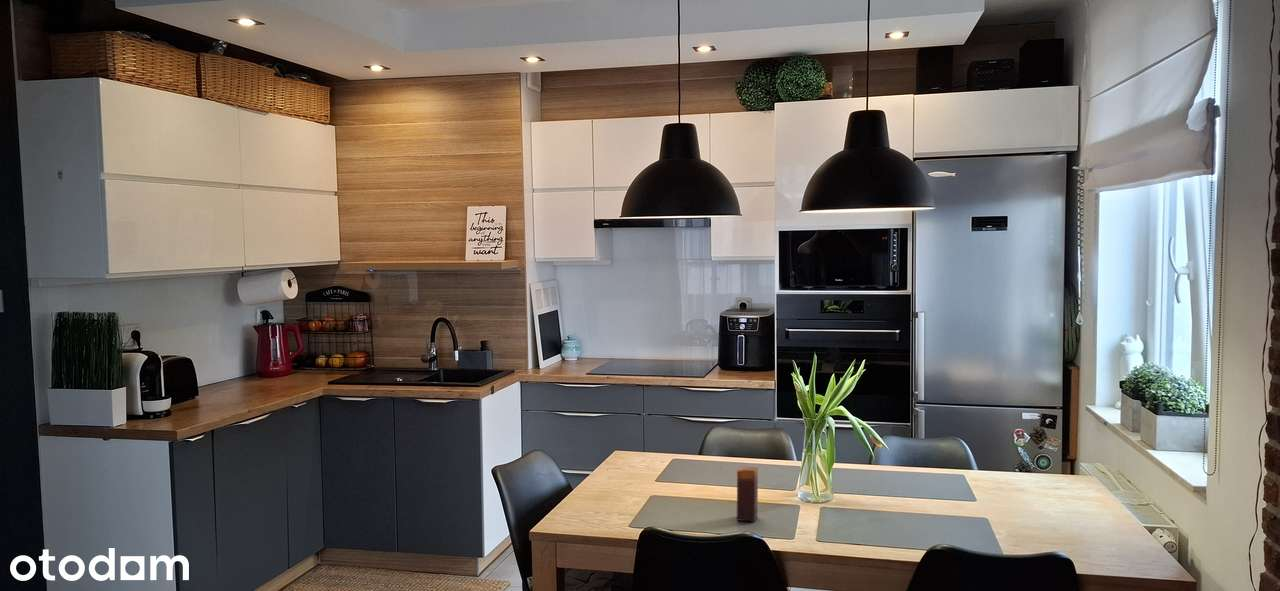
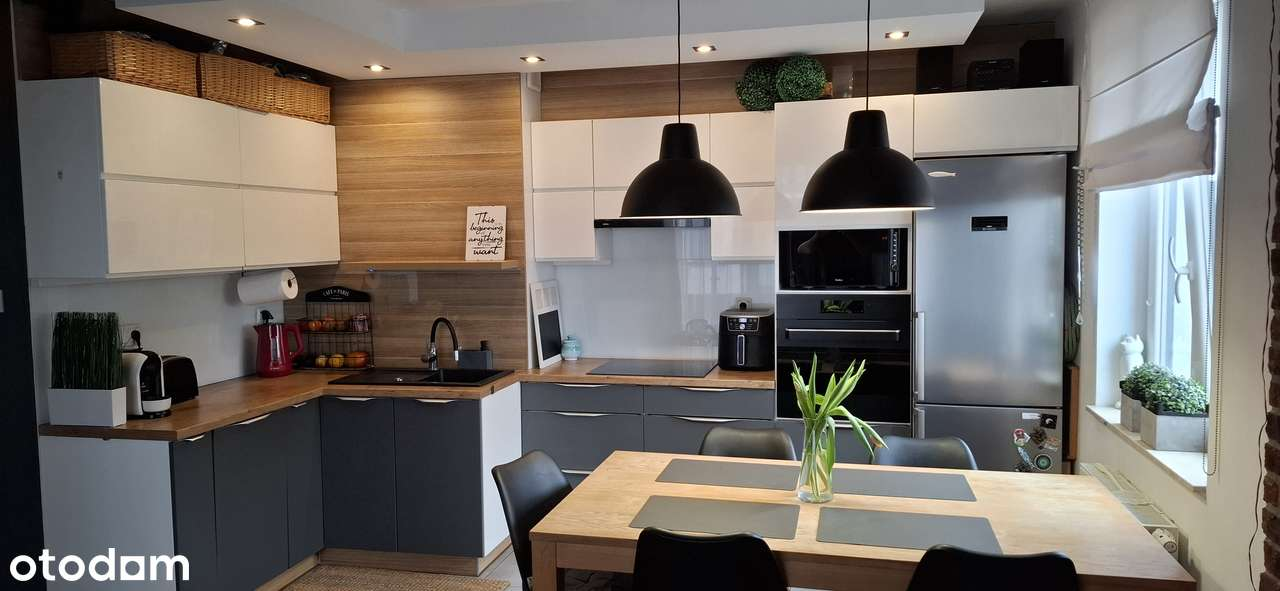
- candle [736,465,759,523]
